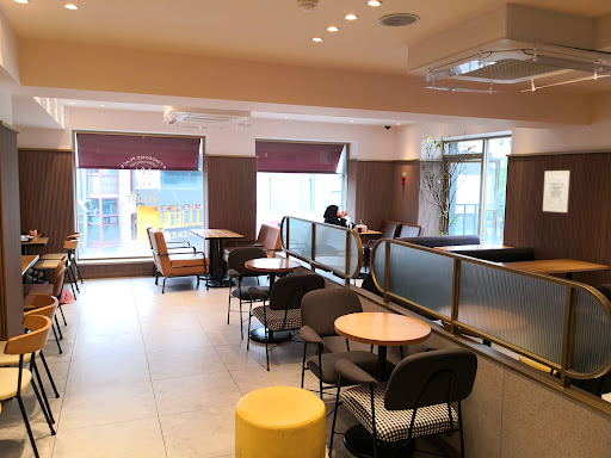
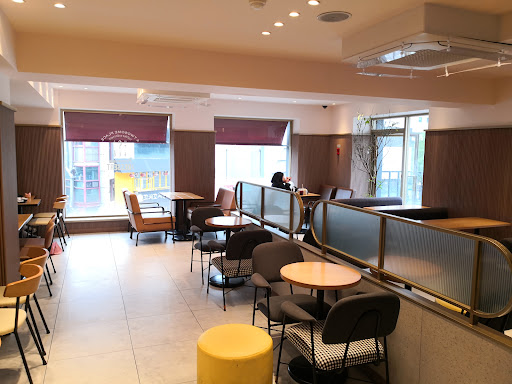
- wall art [542,169,572,213]
